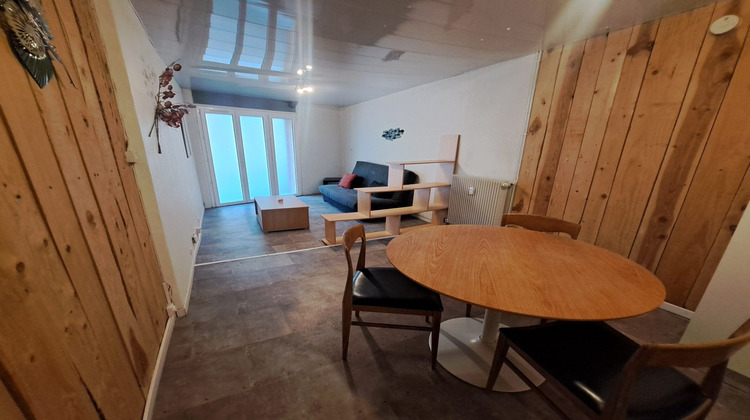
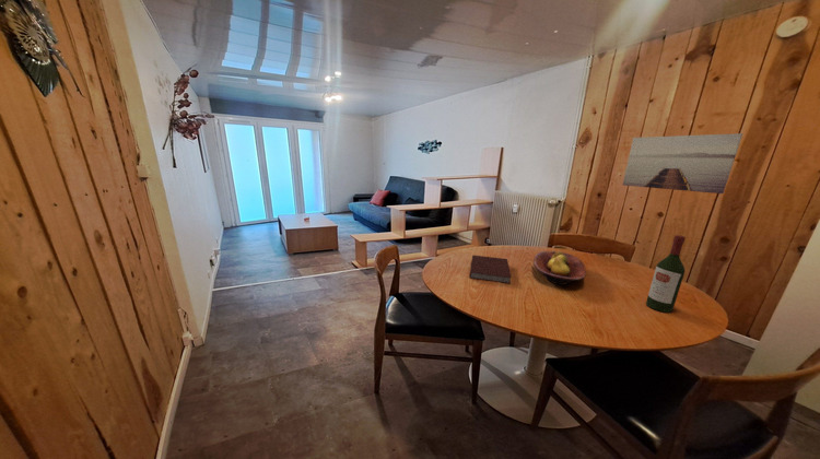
+ wine bottle [645,234,687,314]
+ wall art [621,132,743,195]
+ notebook [469,254,512,284]
+ fruit bowl [532,249,587,286]
